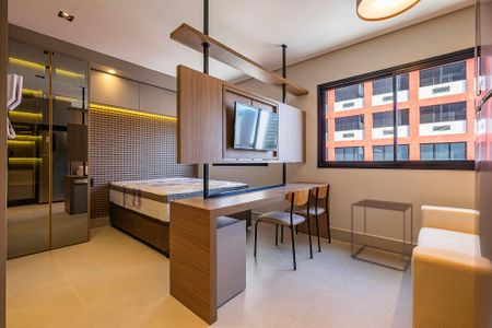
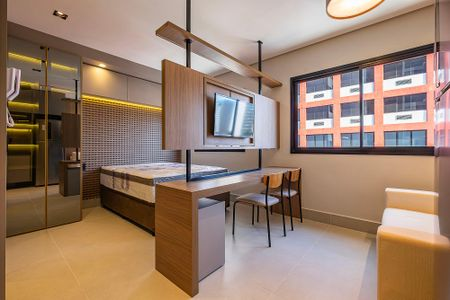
- side table [350,198,413,272]
